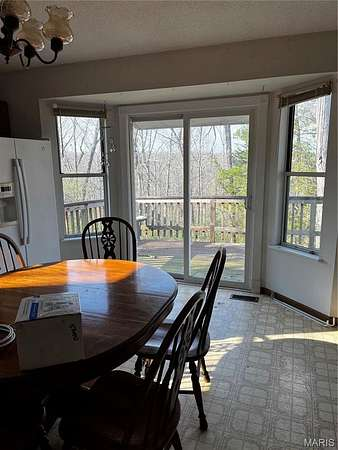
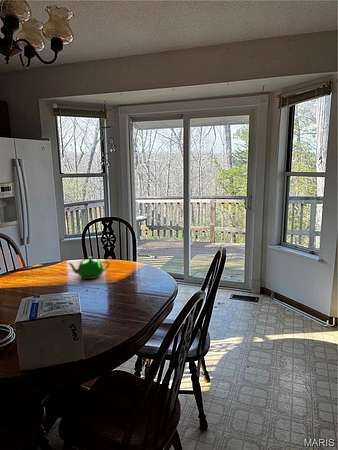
+ teapot [66,256,111,280]
